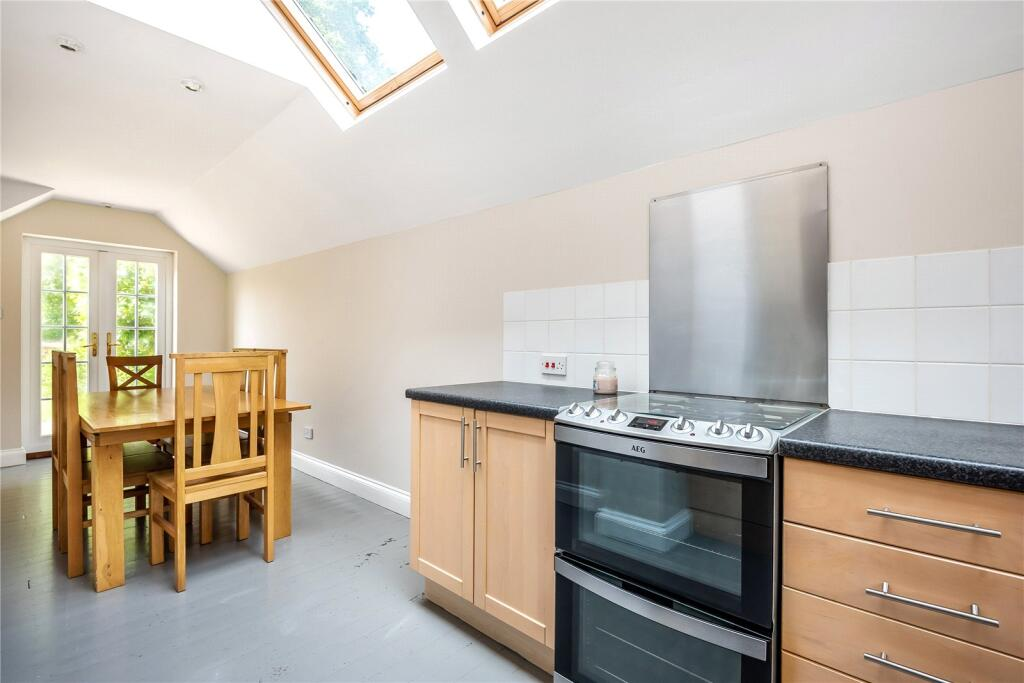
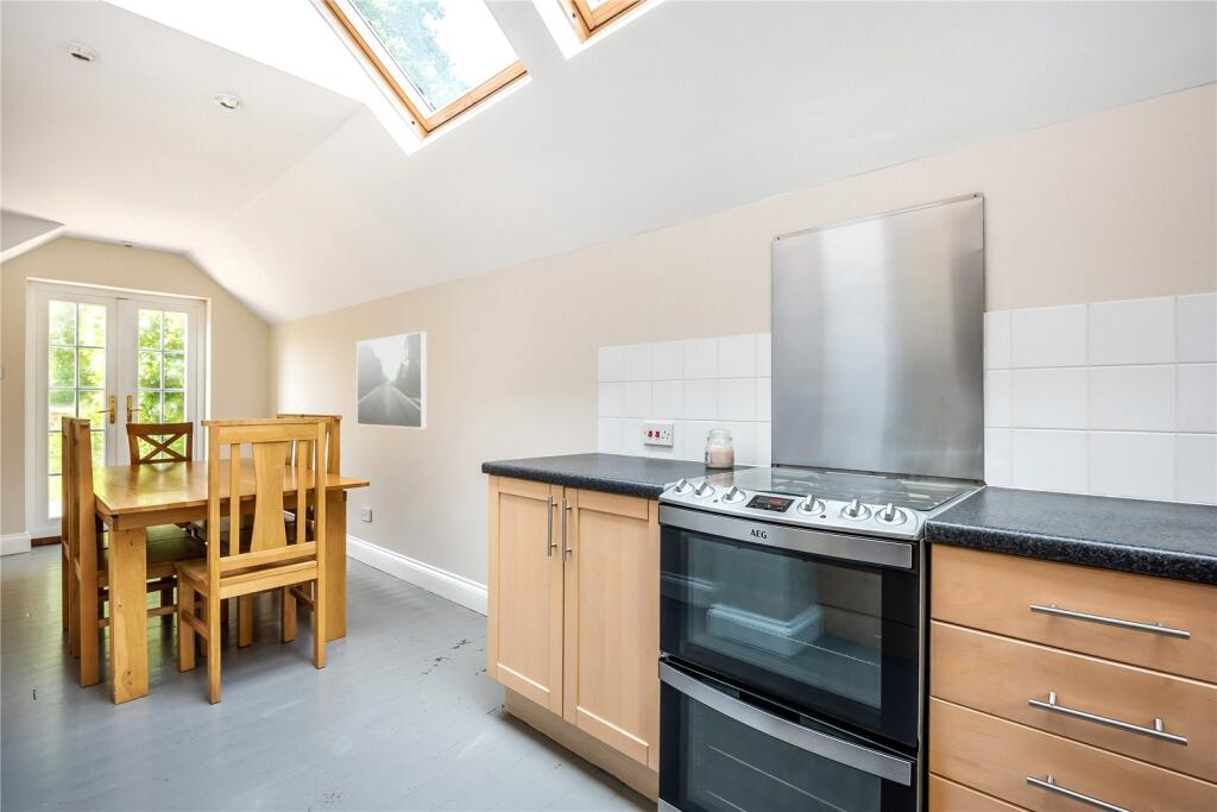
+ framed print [355,331,428,429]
